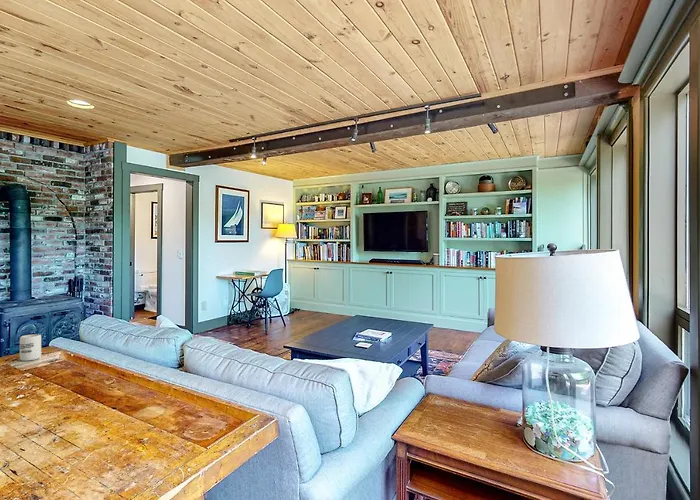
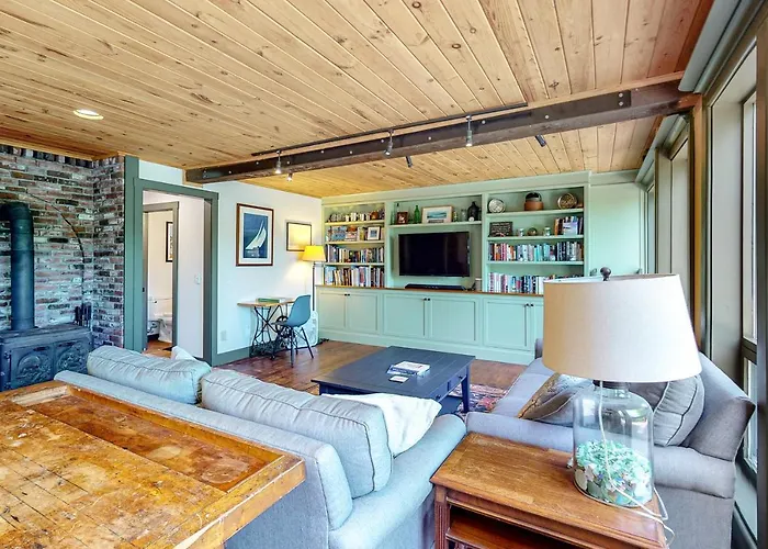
- cup [19,333,42,362]
